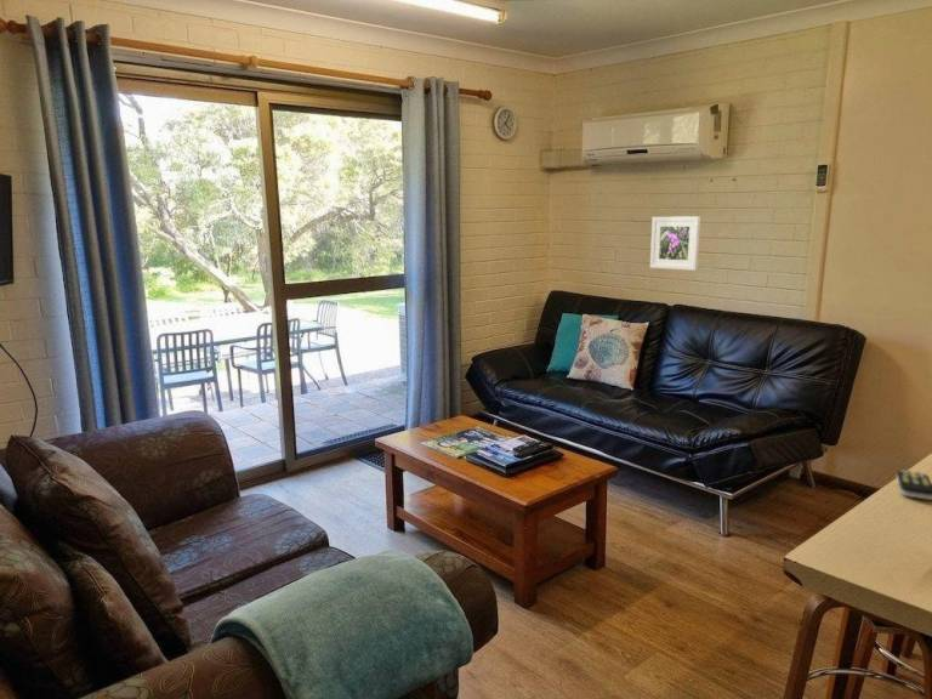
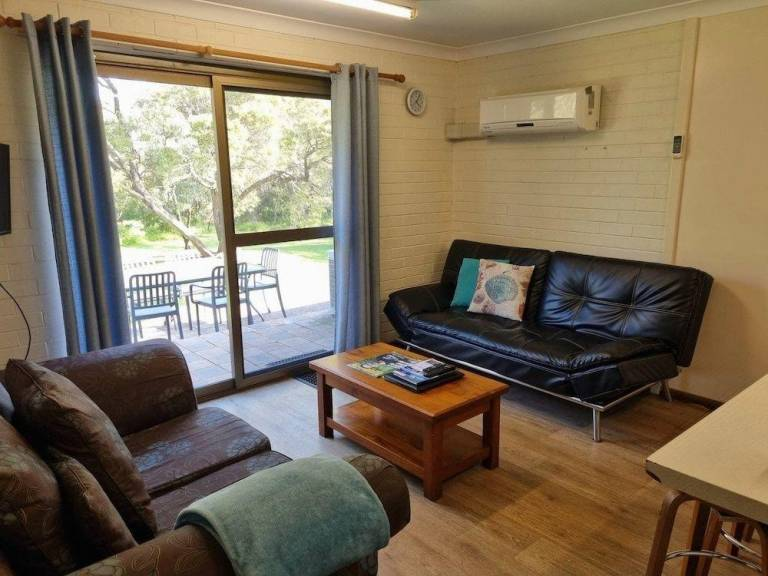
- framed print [649,215,701,272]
- remote control [896,468,932,501]
